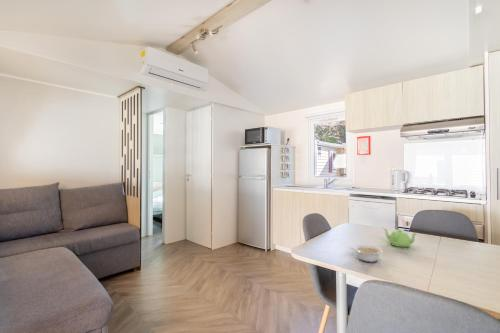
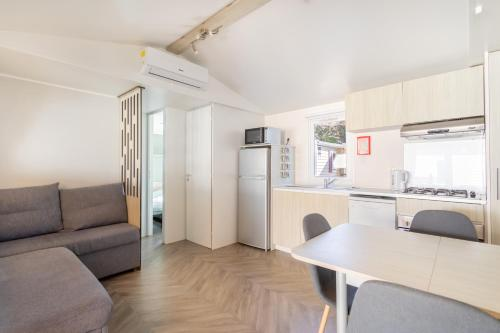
- teapot [382,227,418,248]
- legume [350,244,383,263]
